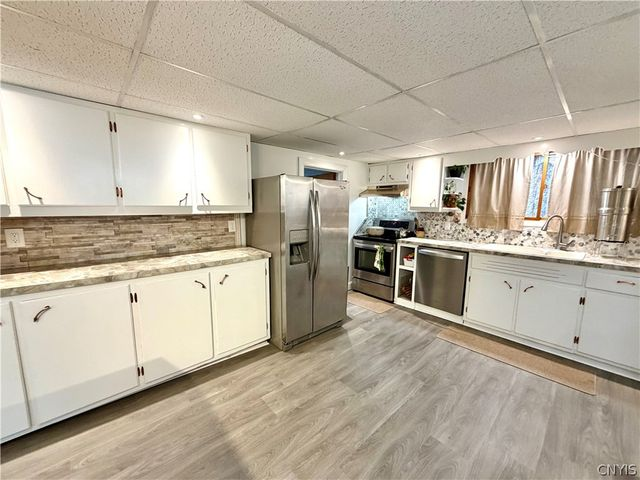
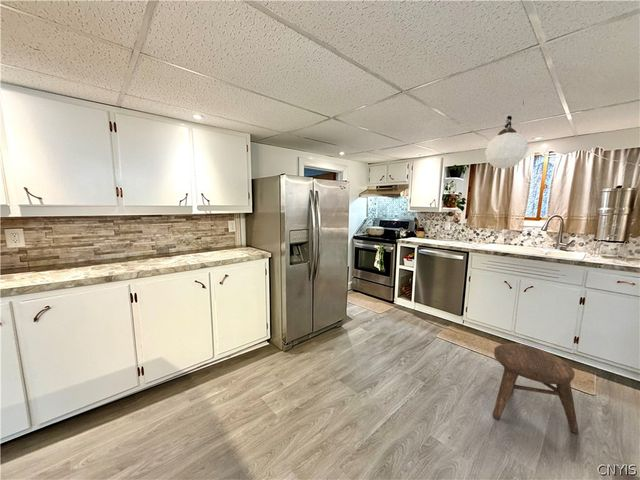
+ stool [492,342,580,435]
+ pendant lamp [484,100,530,170]
